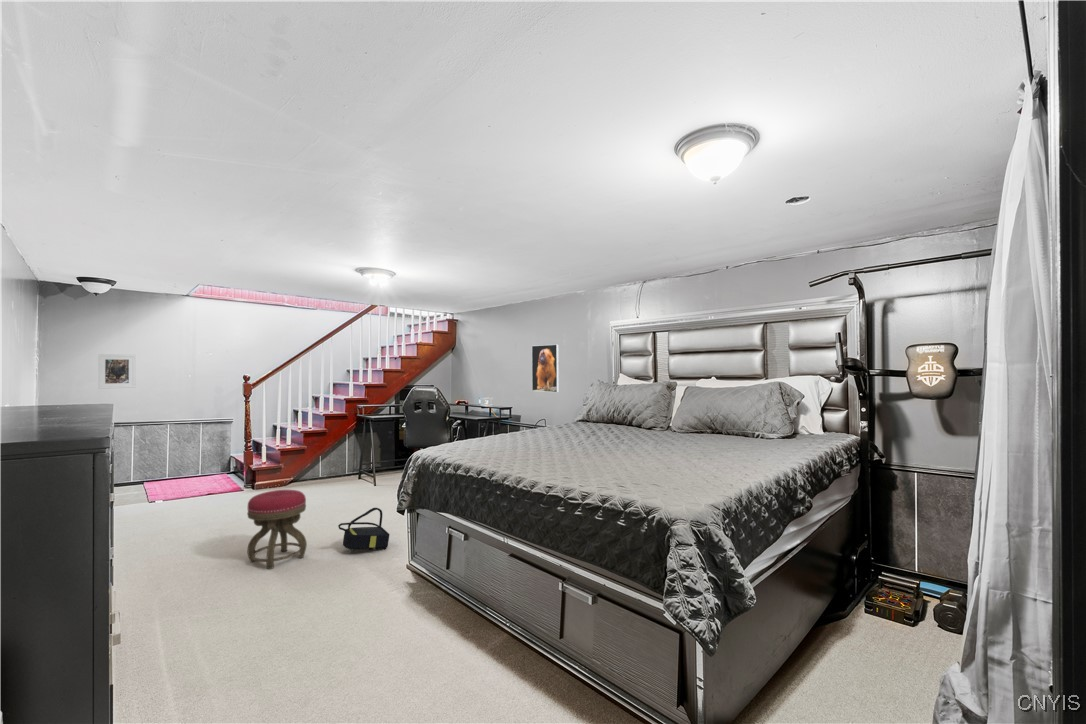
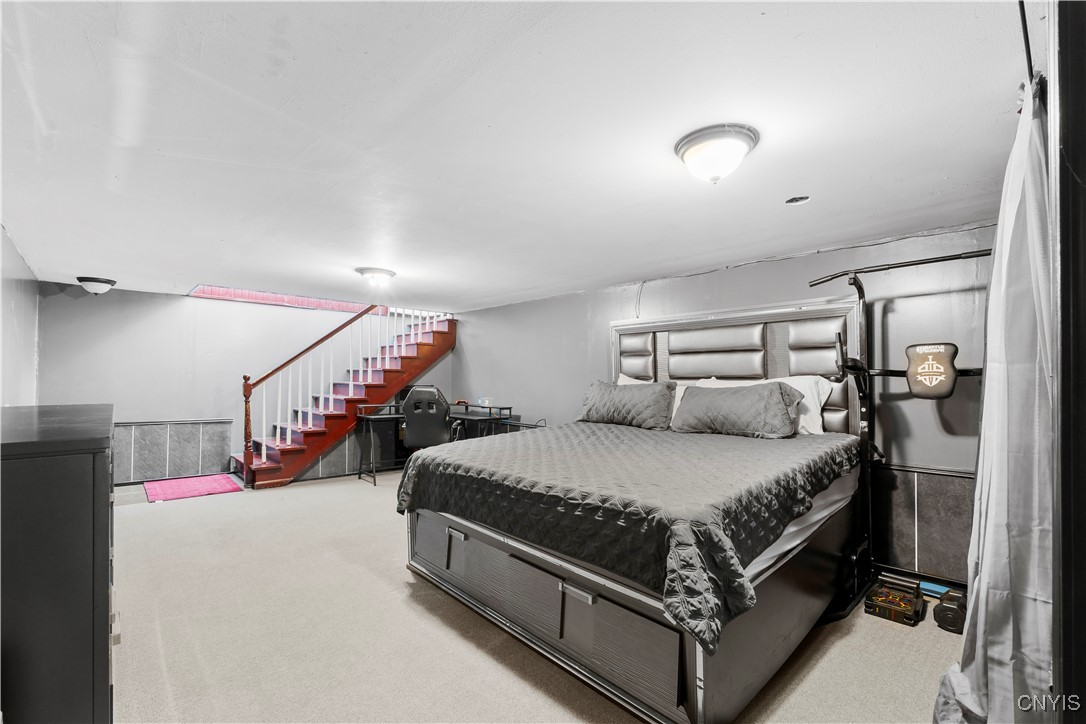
- backpack [337,507,391,552]
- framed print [531,343,560,393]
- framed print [97,353,136,390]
- stool [246,489,308,570]
